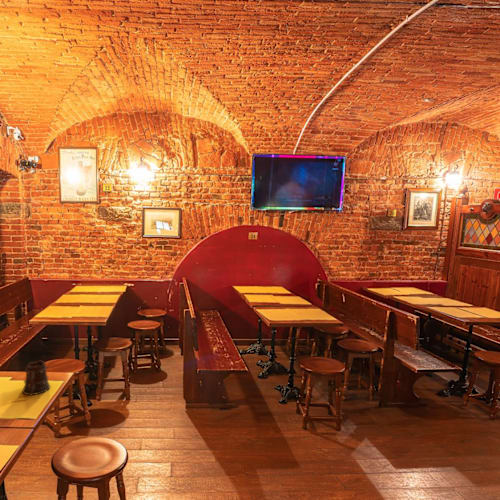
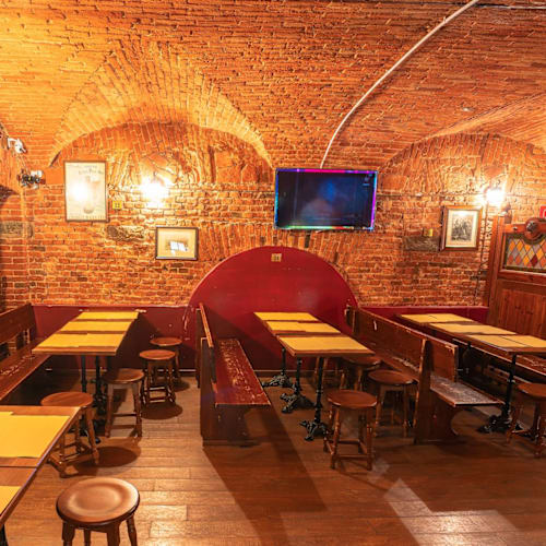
- beer mug [21,359,51,397]
